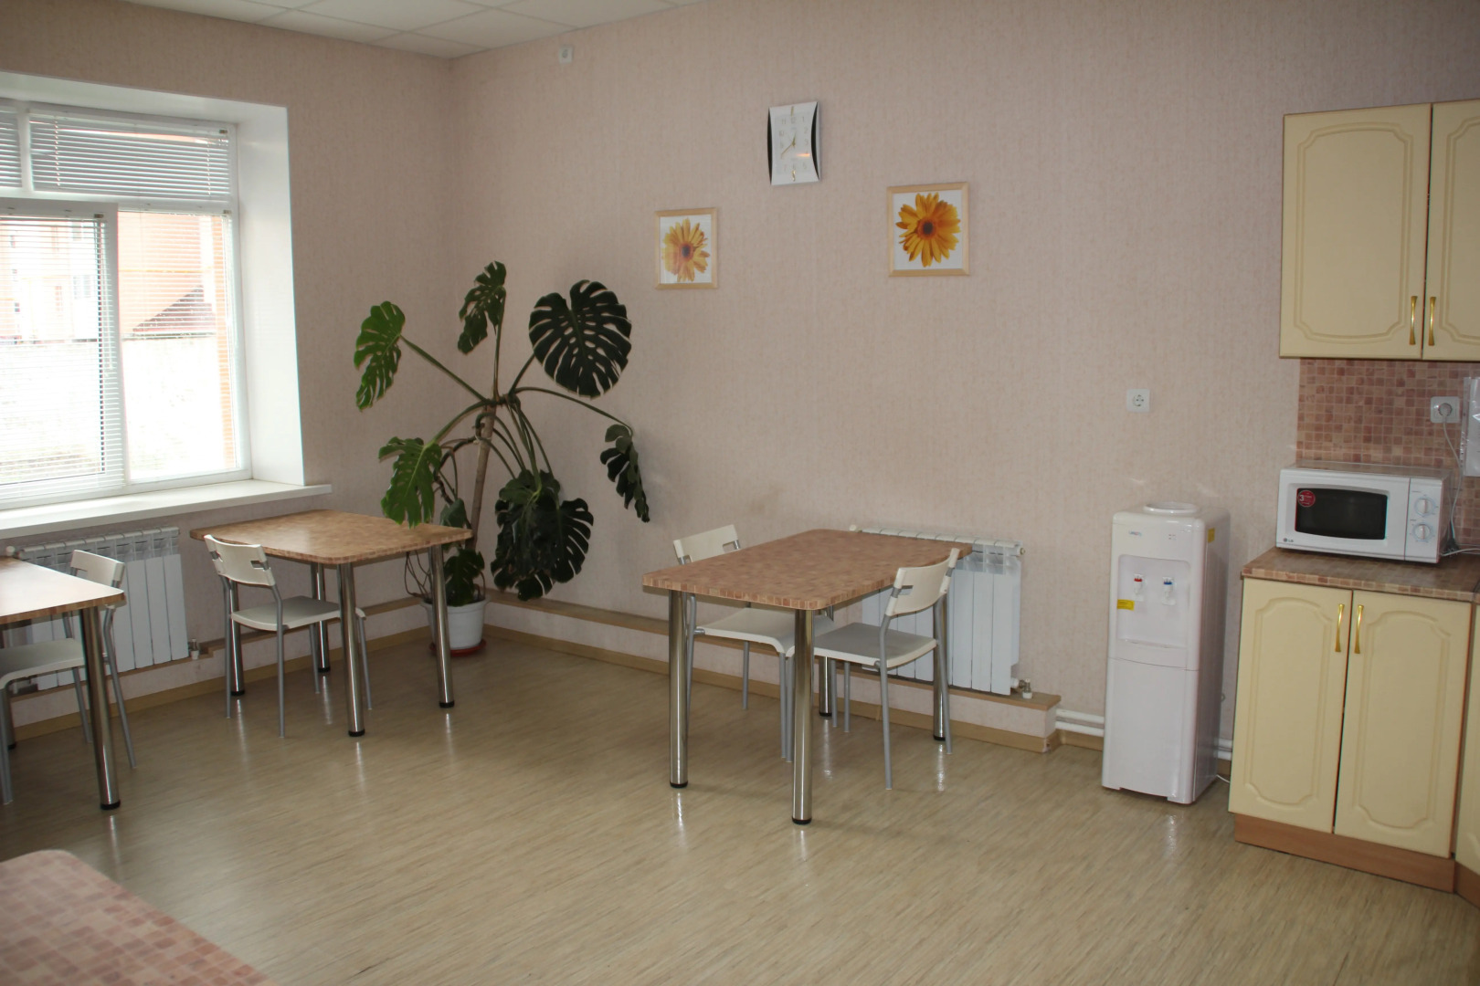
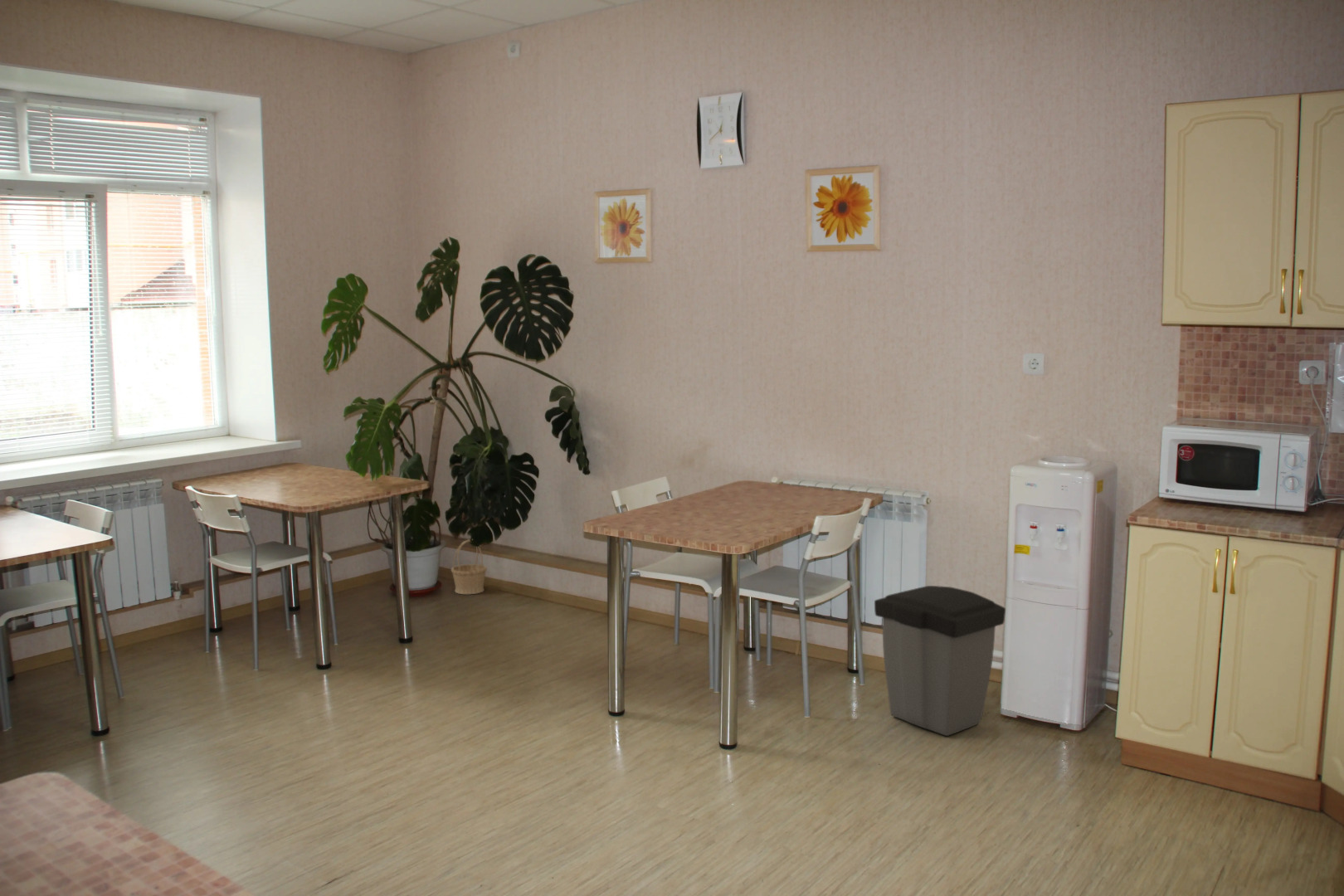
+ basket [450,538,488,595]
+ trash can [874,585,1006,737]
